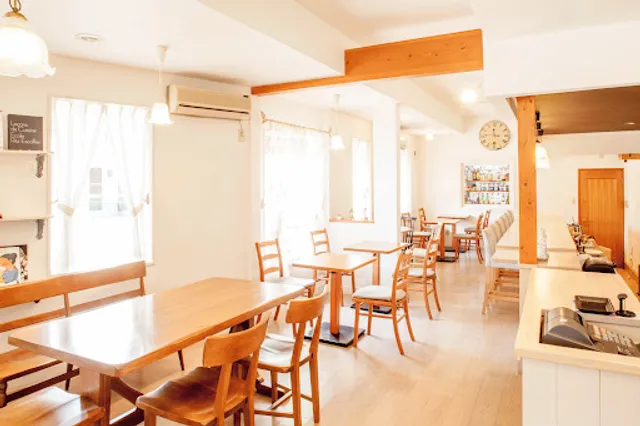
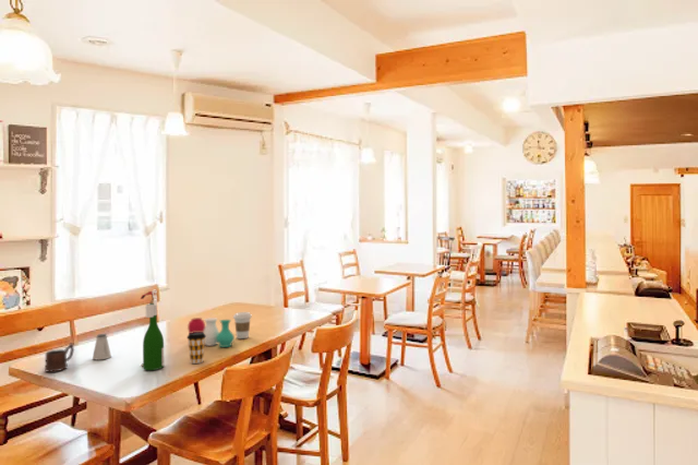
+ mug [44,343,75,373]
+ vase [186,317,236,348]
+ coffee cup [185,332,206,365]
+ coffee cup [232,311,253,339]
+ saltshaker [92,333,112,361]
+ wine bottle [140,288,165,371]
